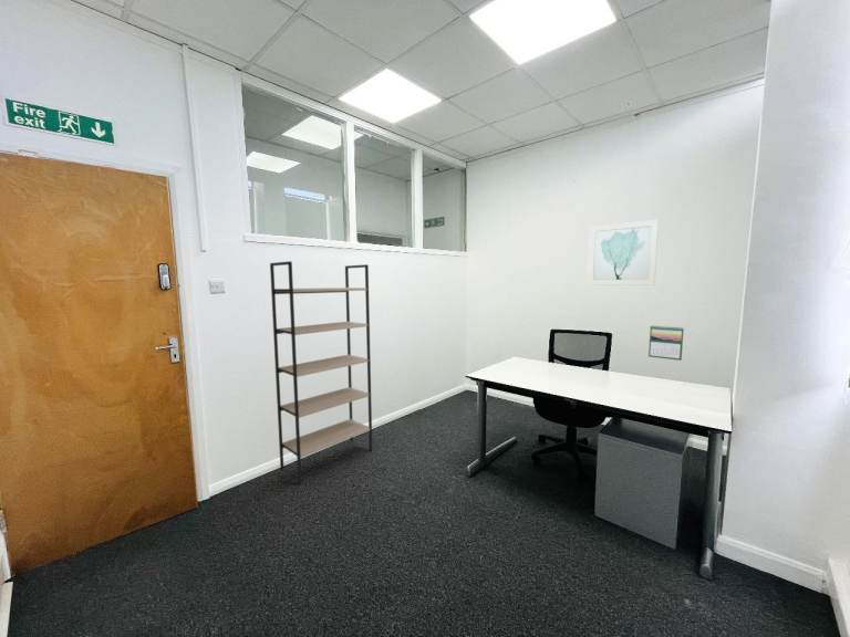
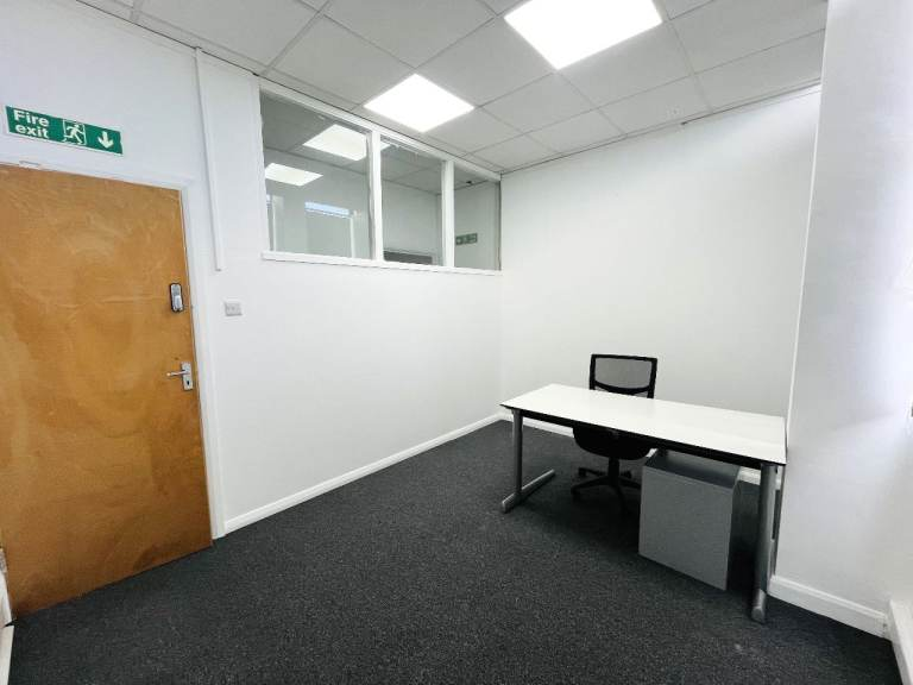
- calendar [647,324,685,362]
- wall art [587,219,660,286]
- shelving unit [269,260,373,484]
